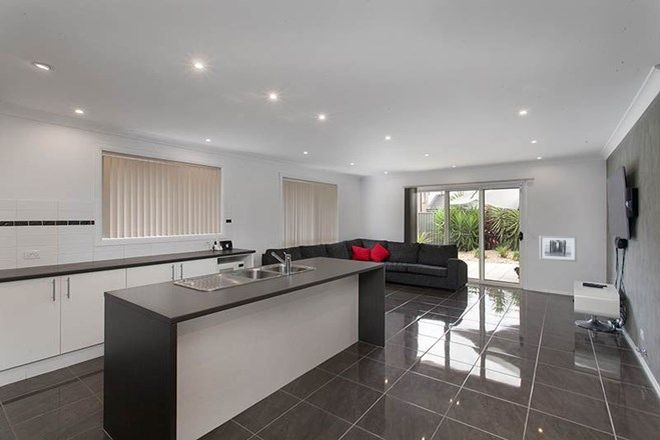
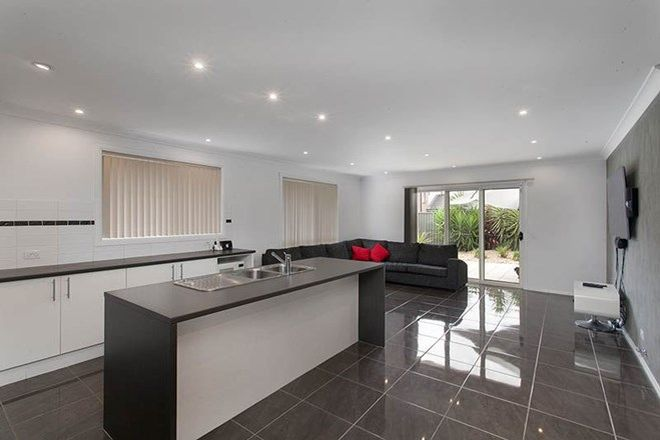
- wall art [539,235,577,263]
